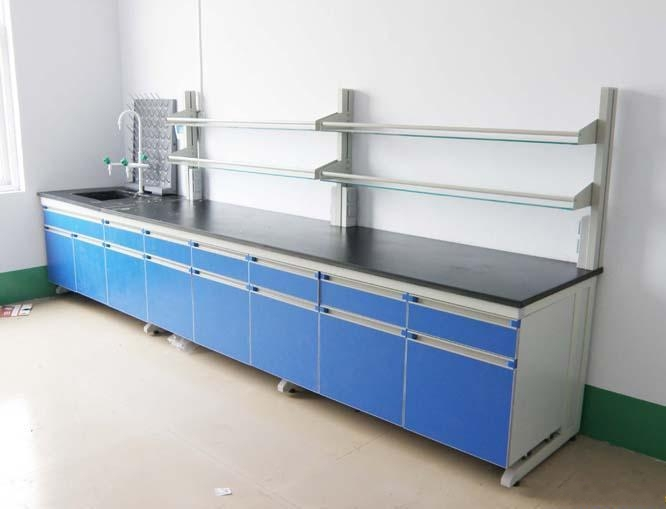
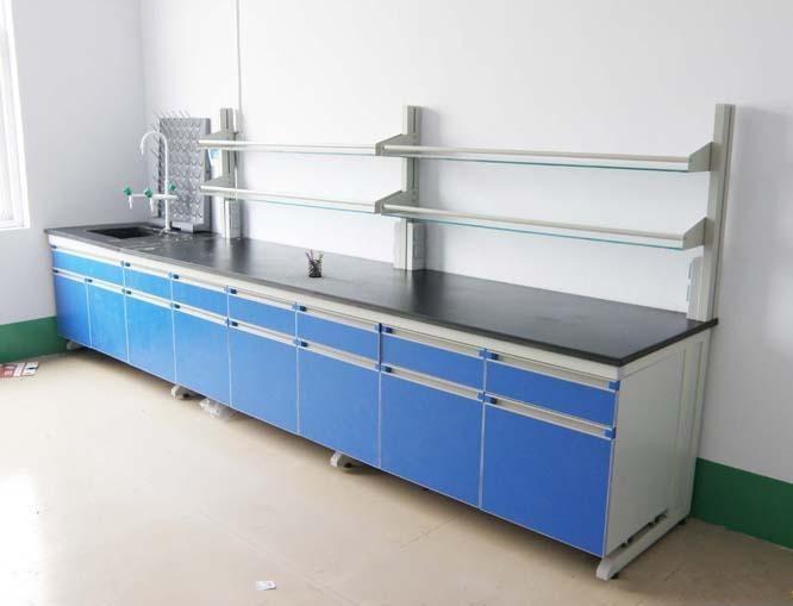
+ pen holder [304,249,325,279]
